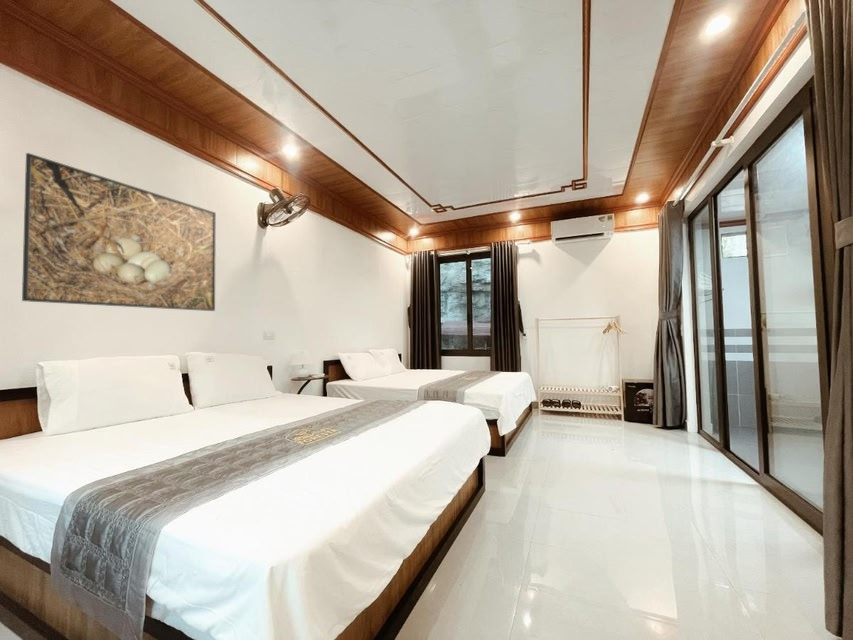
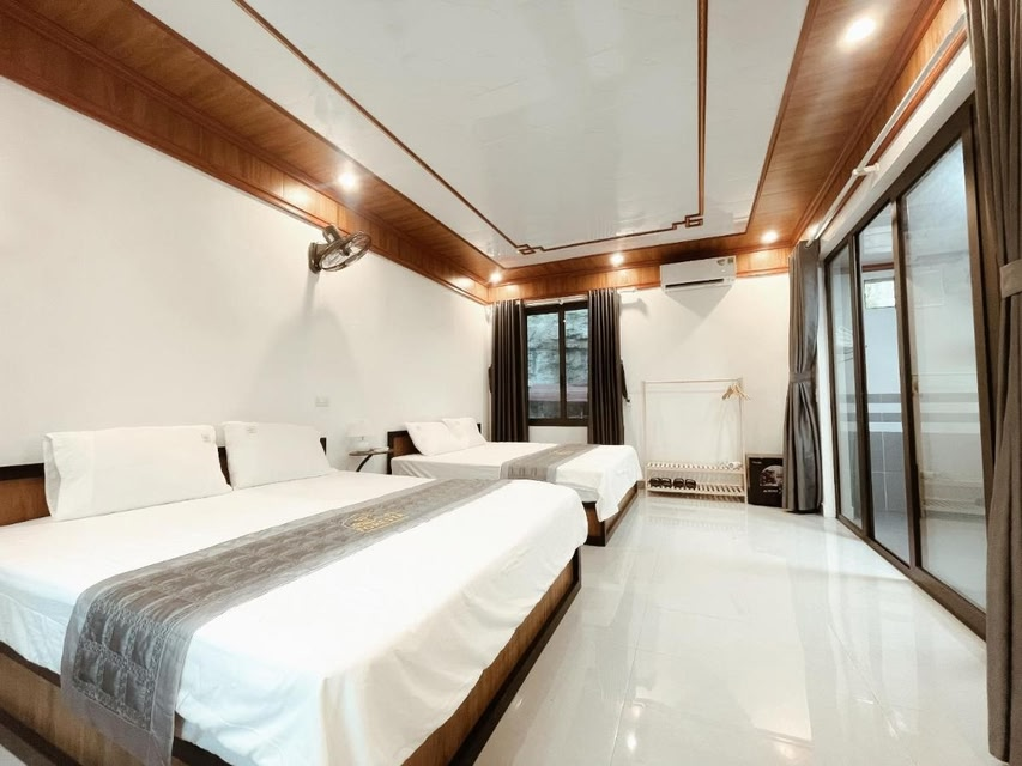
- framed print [21,152,217,312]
